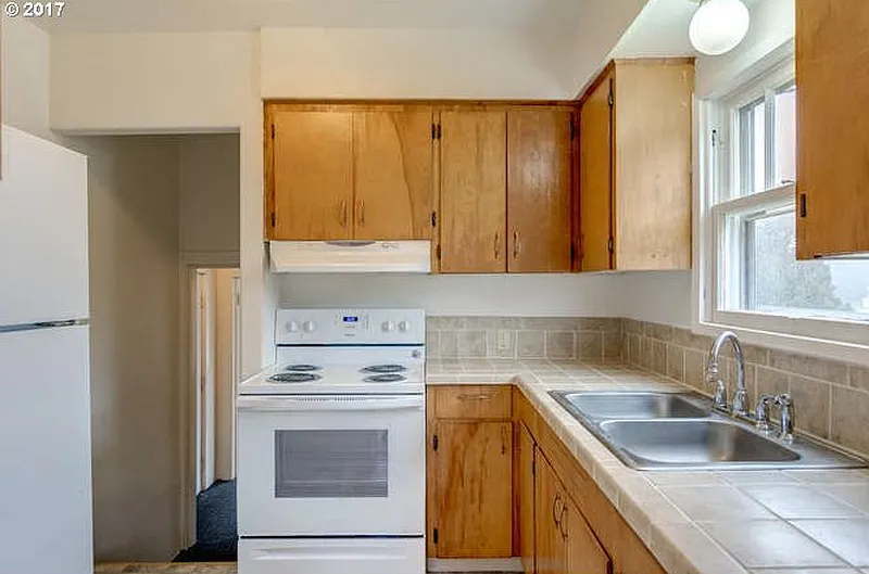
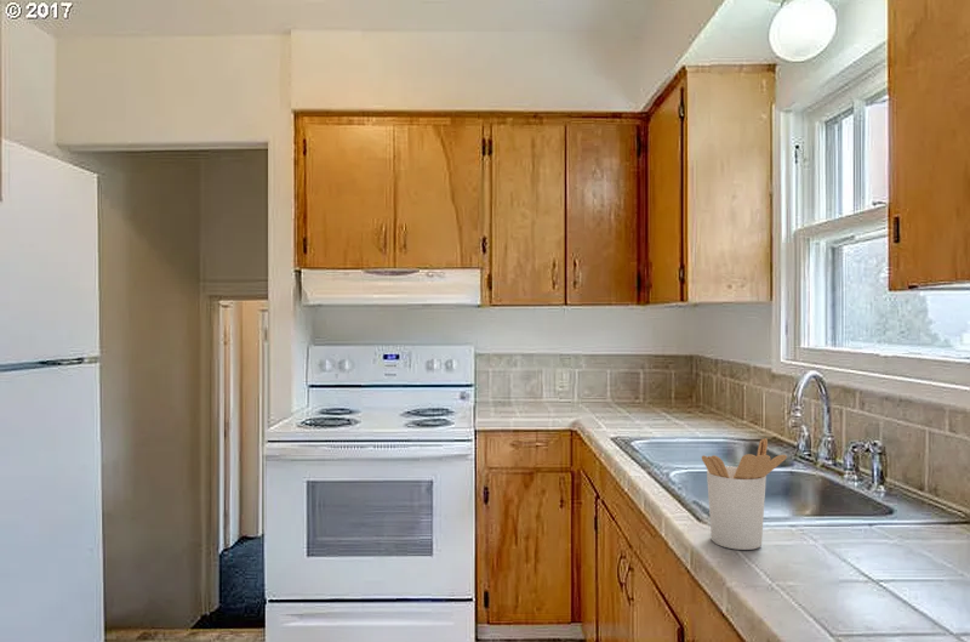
+ utensil holder [701,437,788,551]
